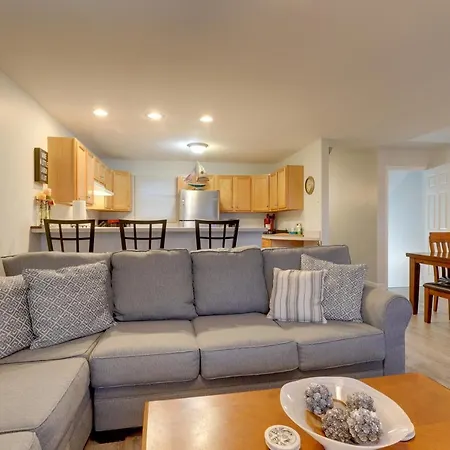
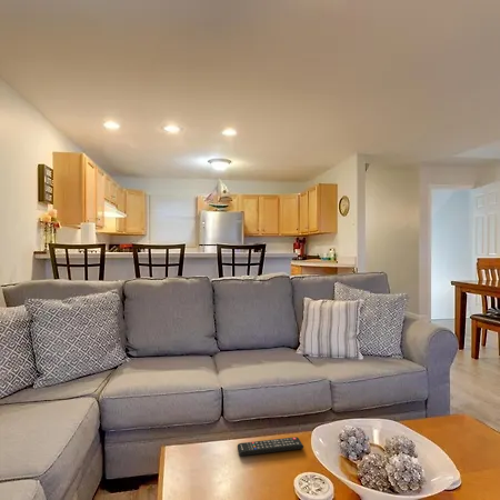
+ remote control [237,436,304,457]
